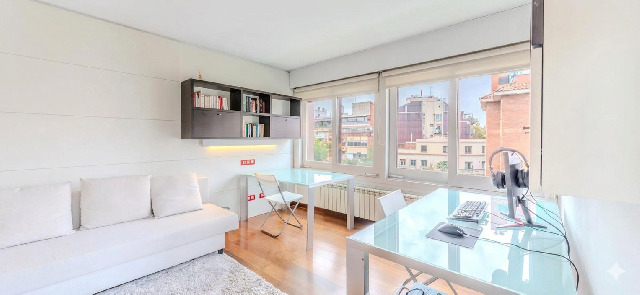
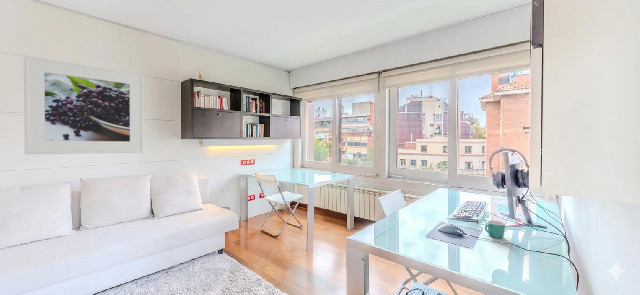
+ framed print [23,55,145,155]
+ mug [484,219,506,239]
